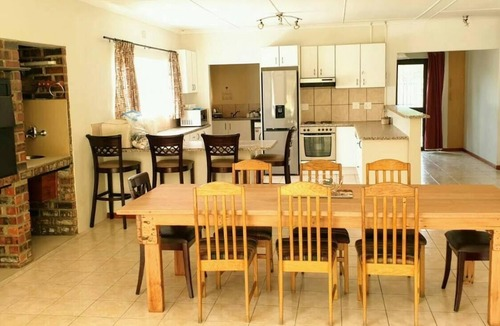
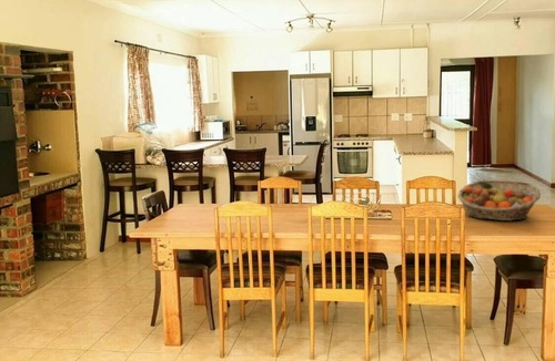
+ fruit basket [456,179,542,221]
